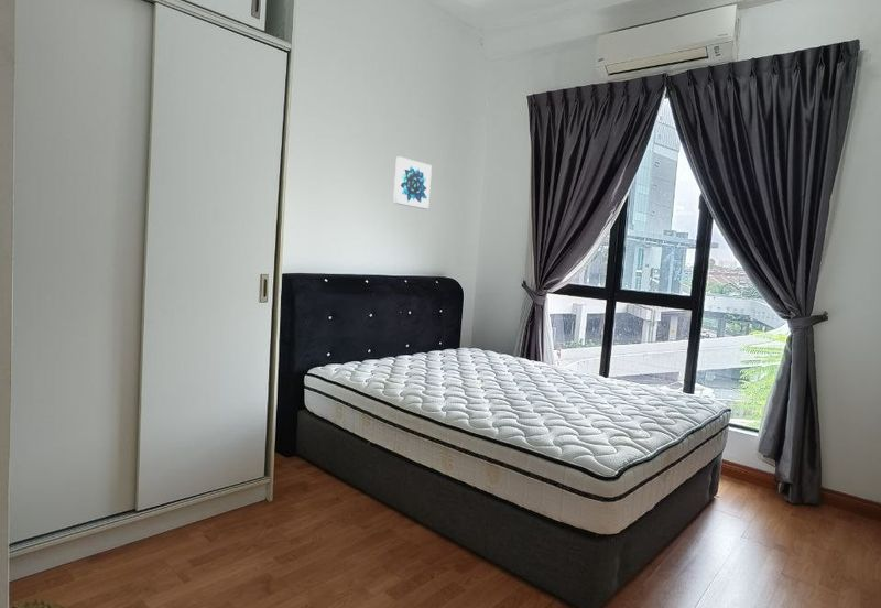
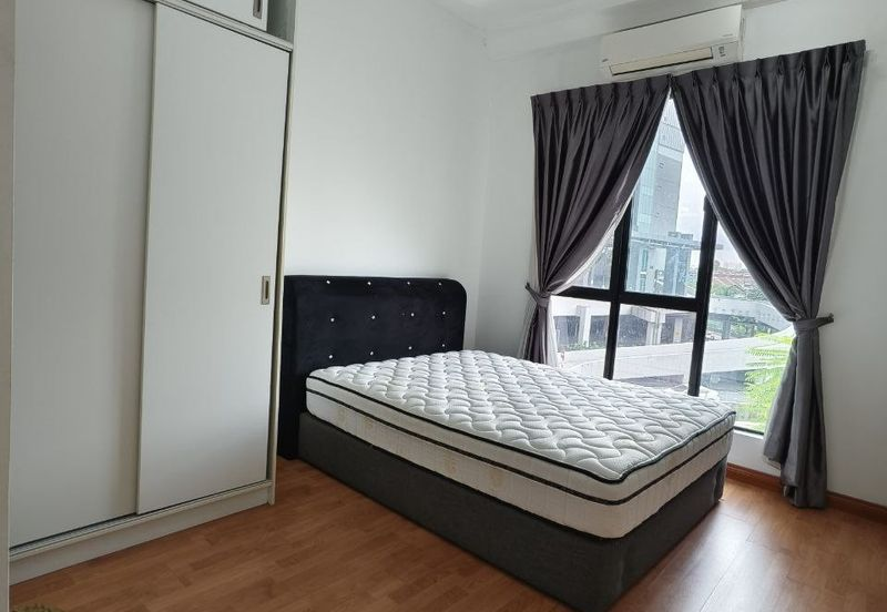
- wall art [392,155,433,210]
